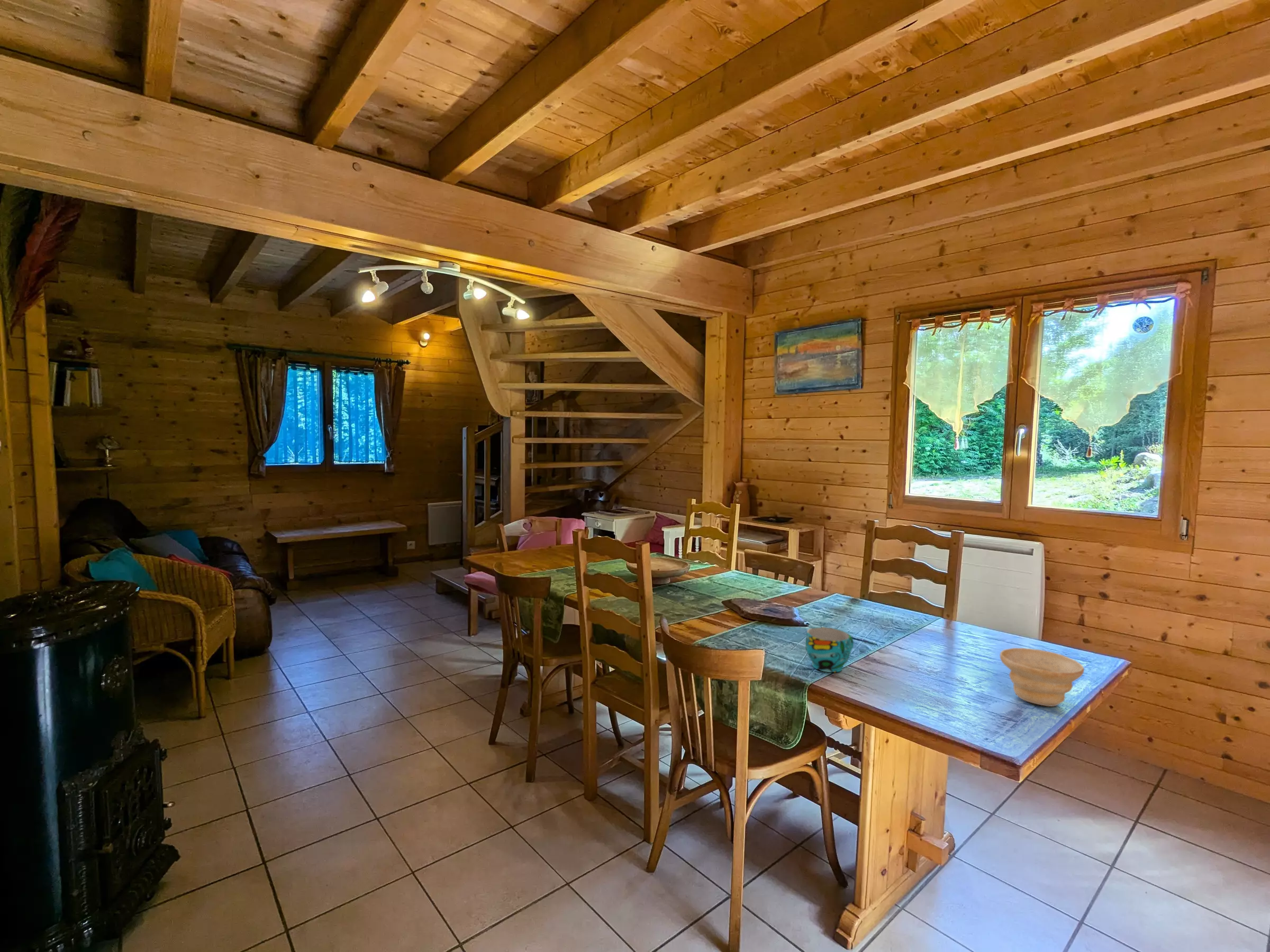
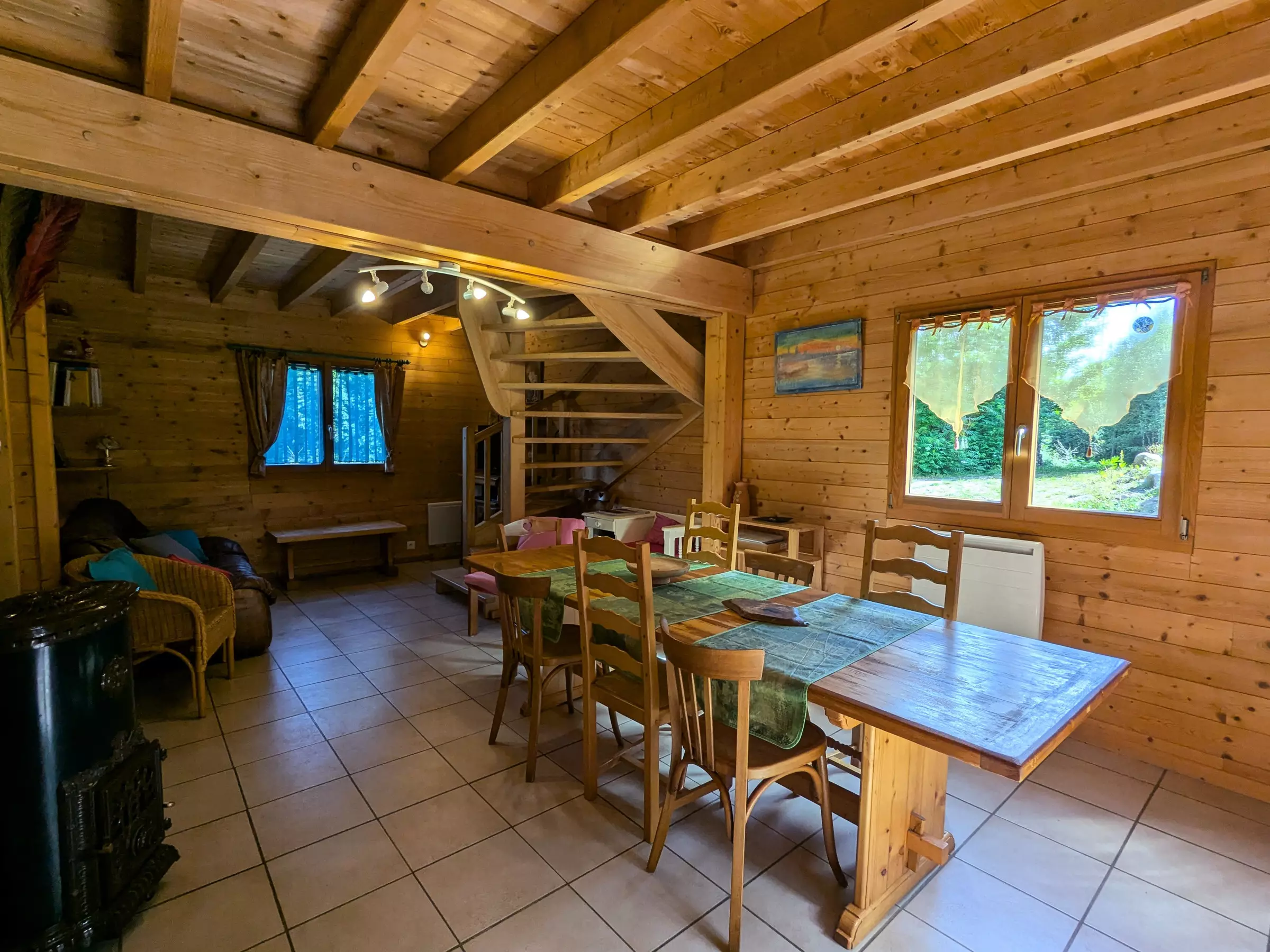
- bowl [1000,647,1085,707]
- cup [805,627,854,673]
